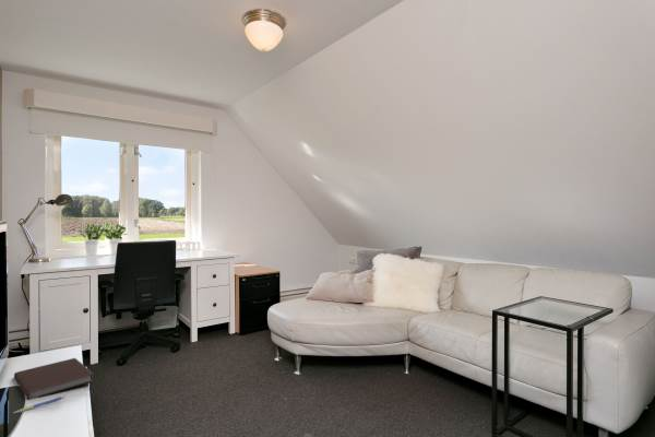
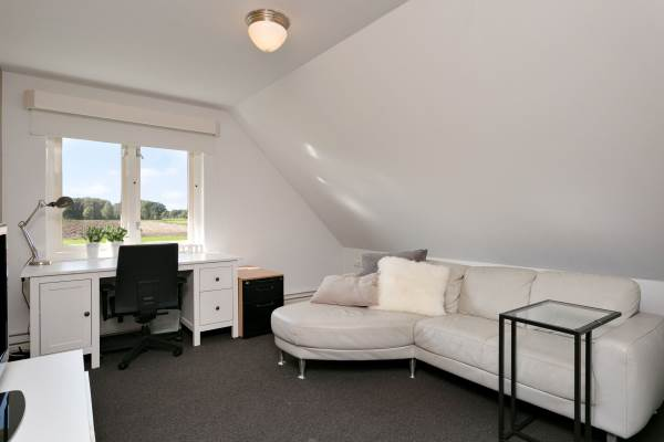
- pen [13,394,66,414]
- notebook [13,357,95,401]
